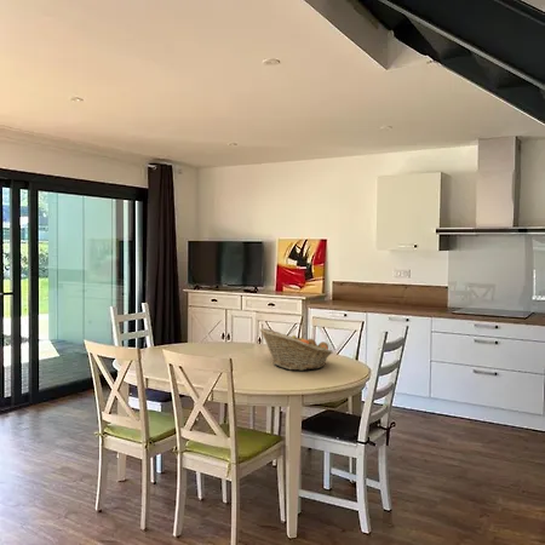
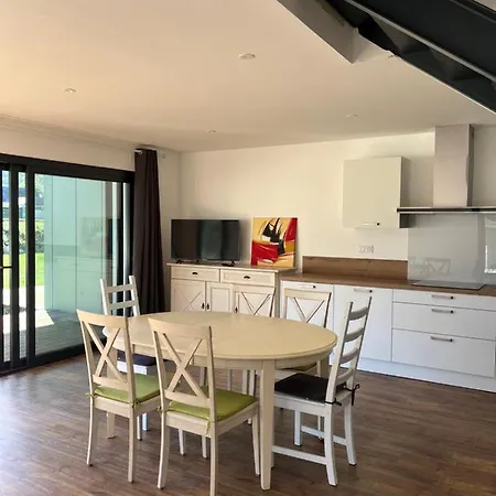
- fruit basket [259,327,333,372]
